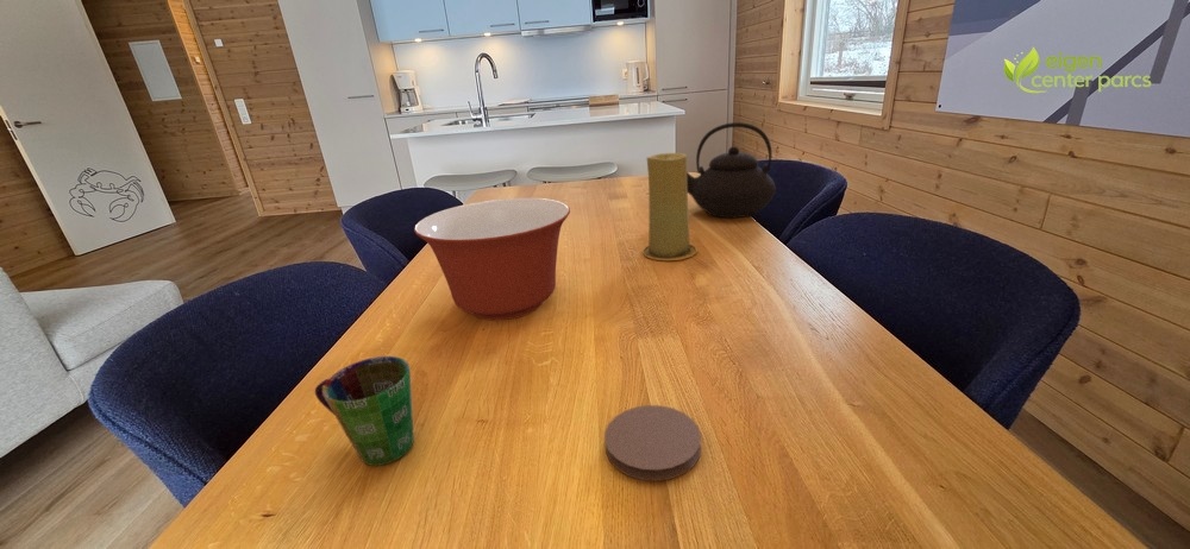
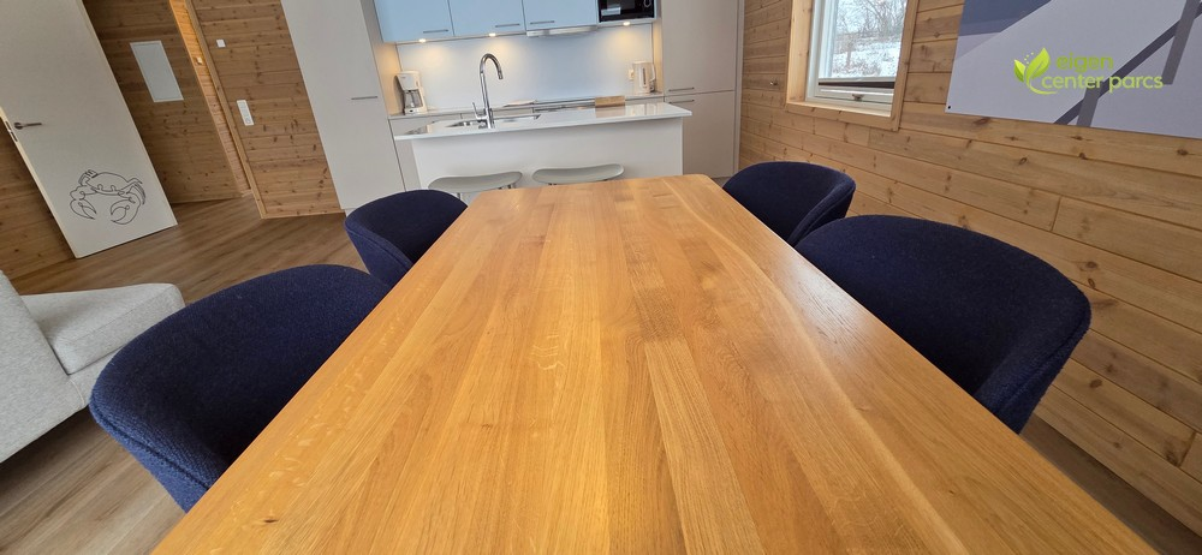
- coaster [603,404,702,482]
- teapot [687,121,777,219]
- cup [314,355,415,467]
- mixing bowl [413,197,571,321]
- candle [640,152,699,261]
